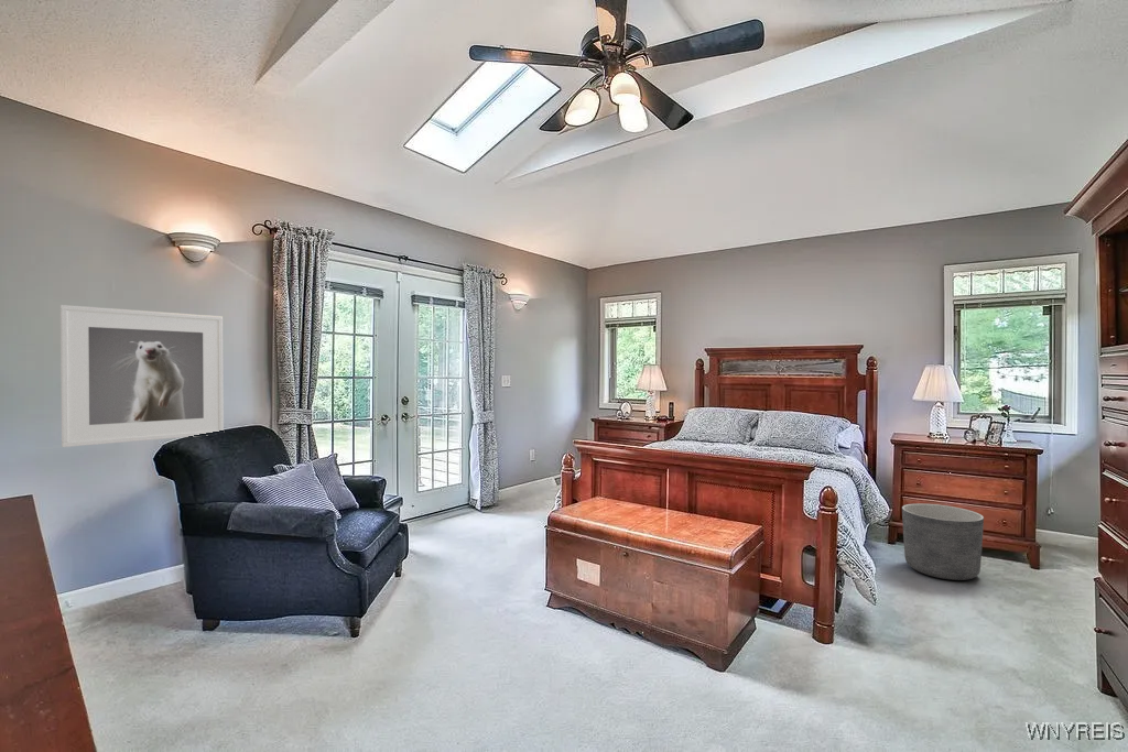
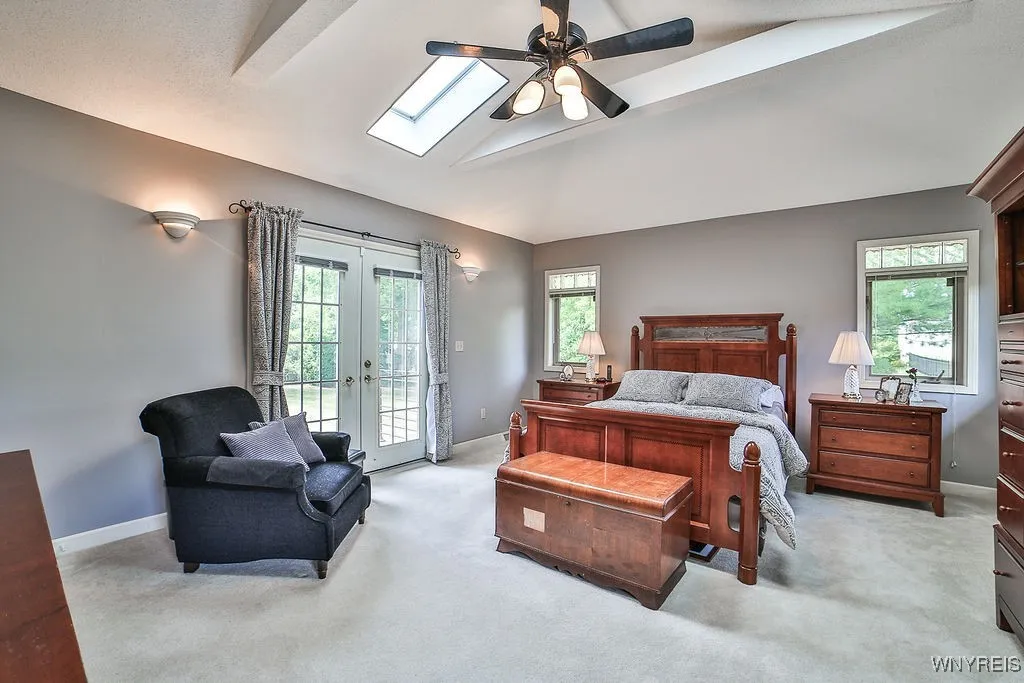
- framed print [59,304,225,448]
- planter [901,503,985,581]
